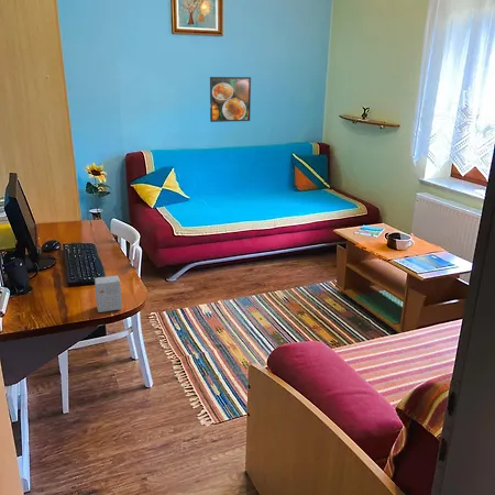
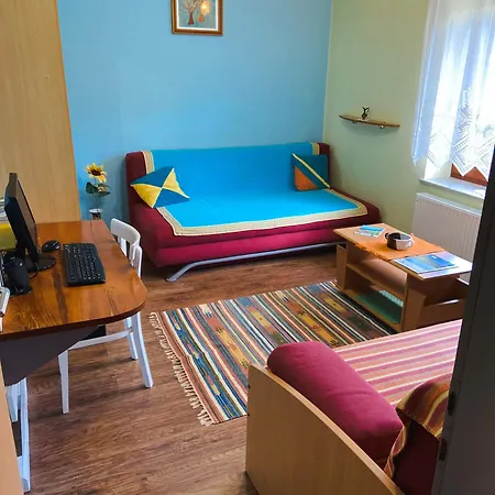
- small box [94,275,123,314]
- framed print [209,76,252,123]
